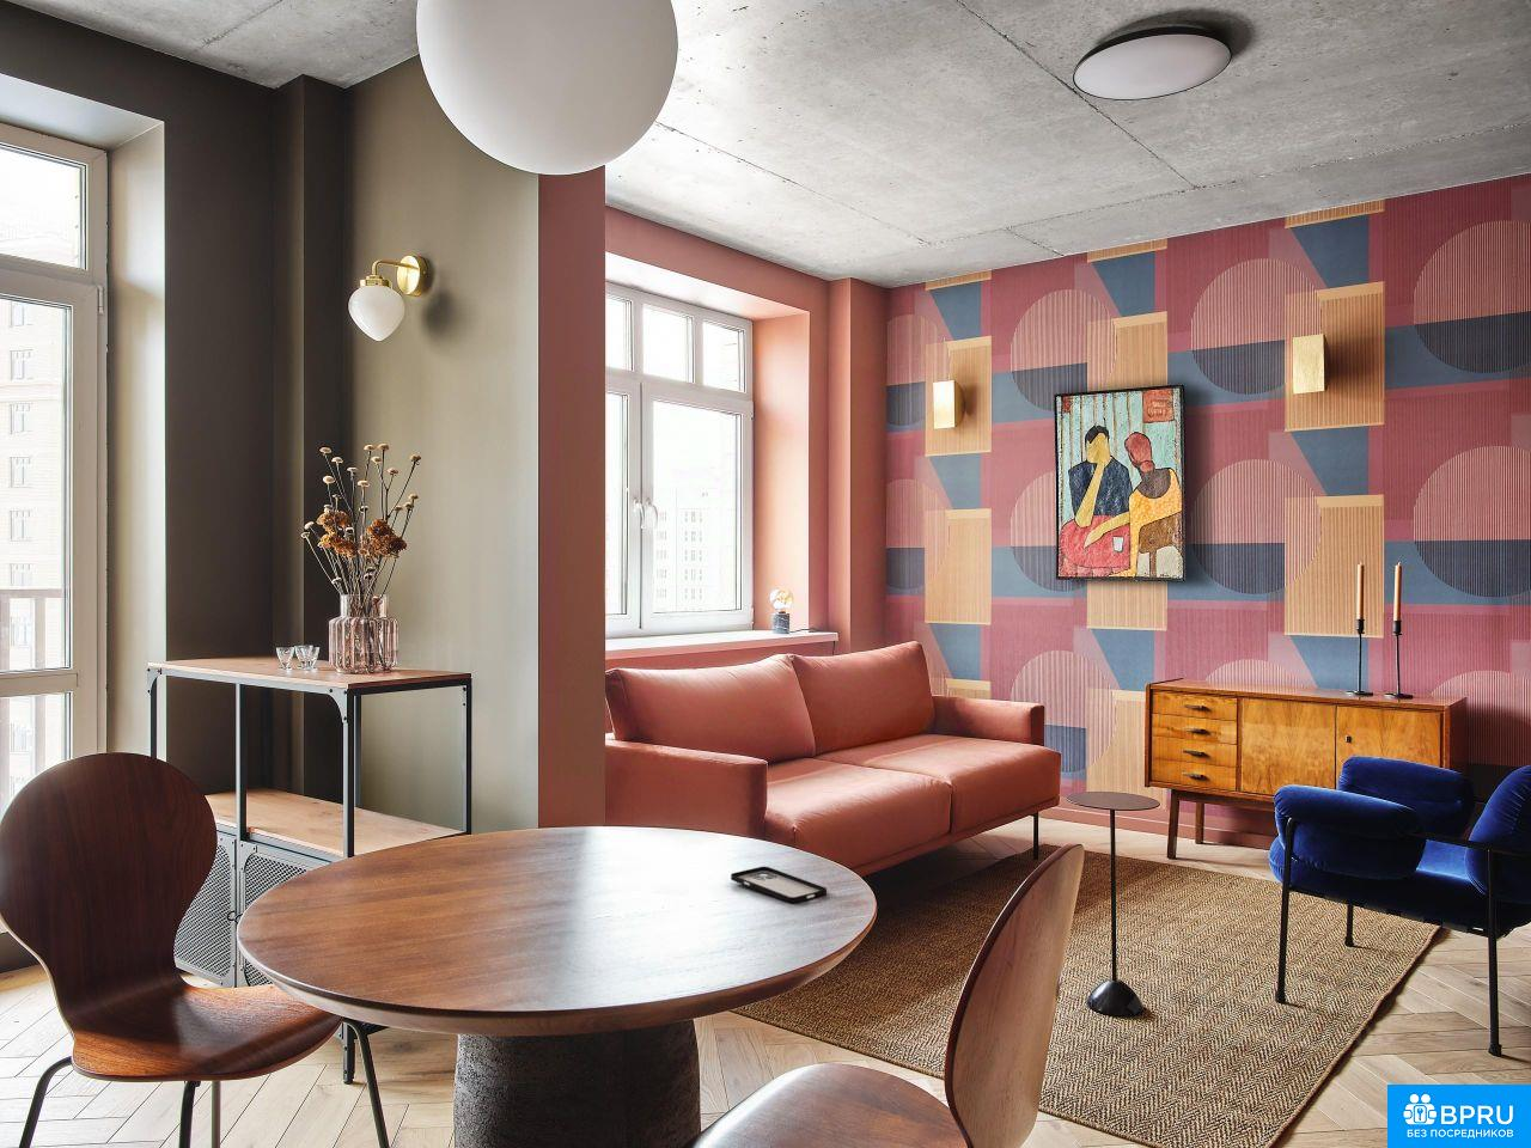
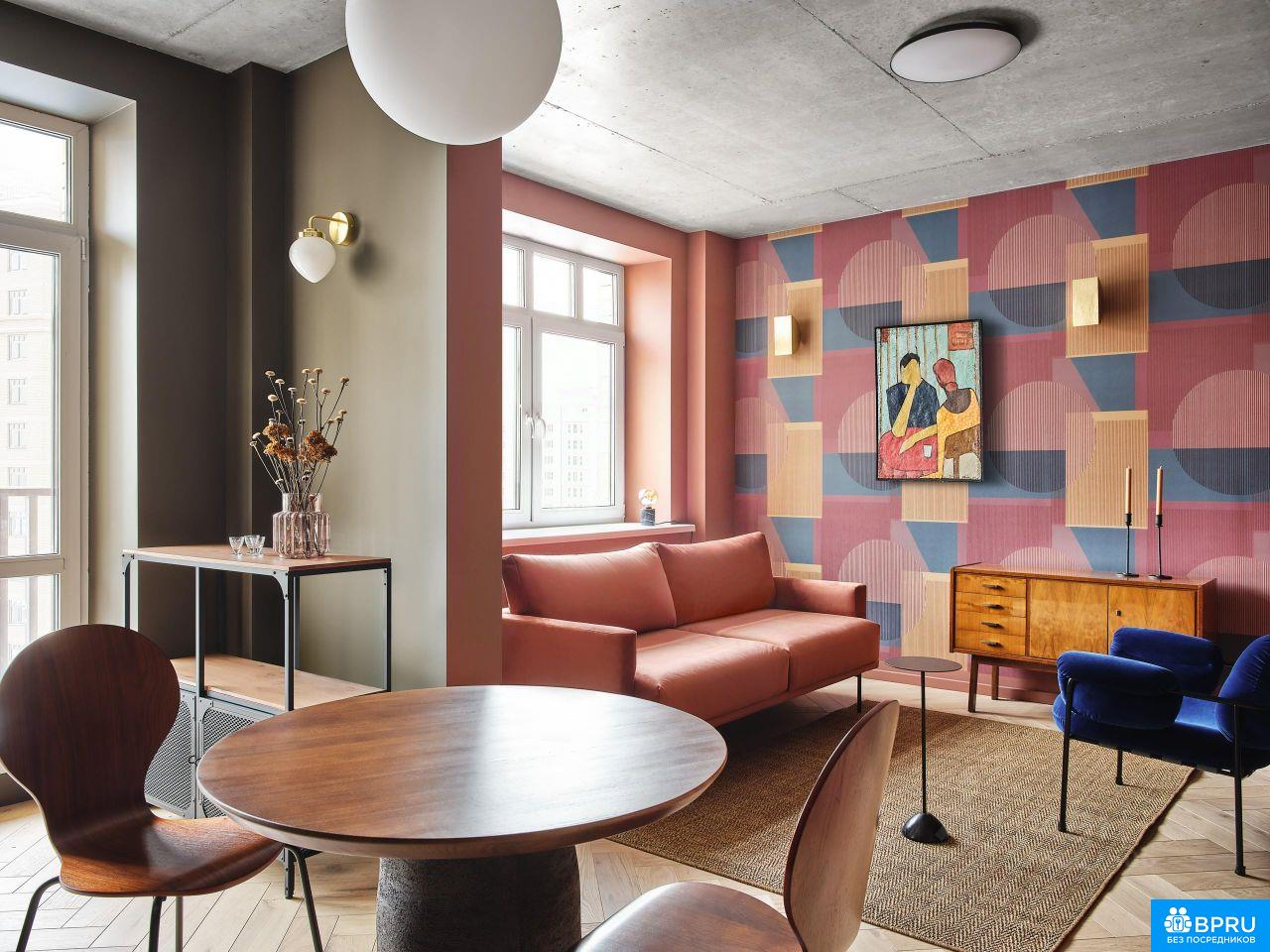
- smartphone [729,866,828,904]
